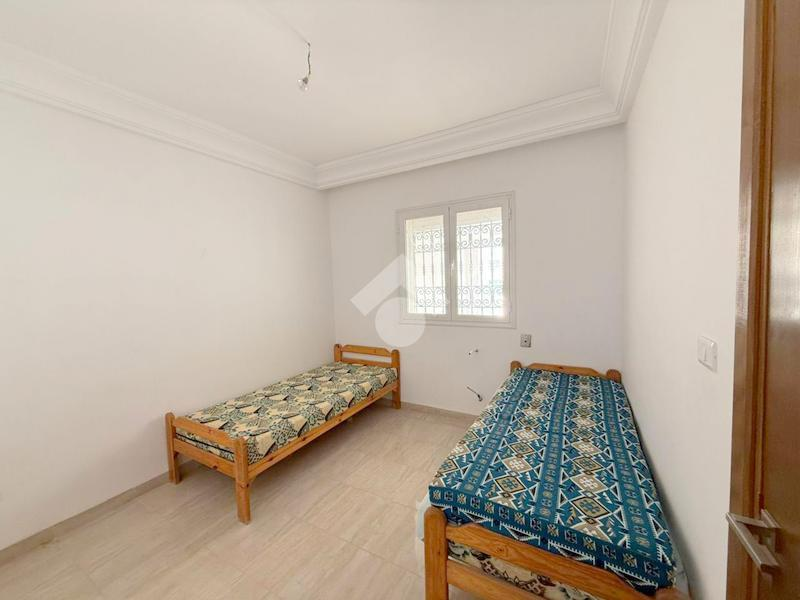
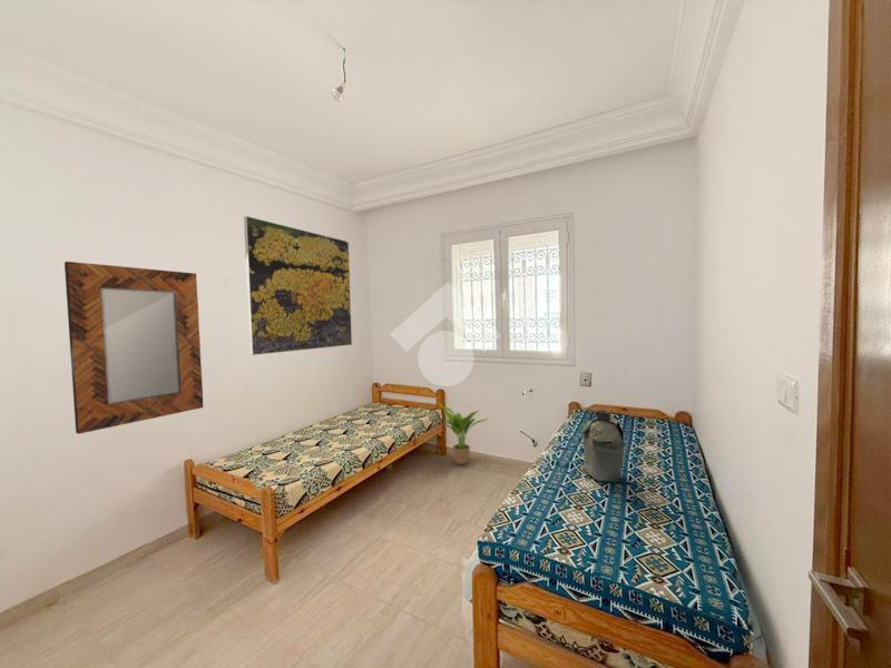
+ potted plant [437,402,489,465]
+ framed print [243,215,353,356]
+ military canteen [581,409,626,484]
+ home mirror [63,261,204,435]
